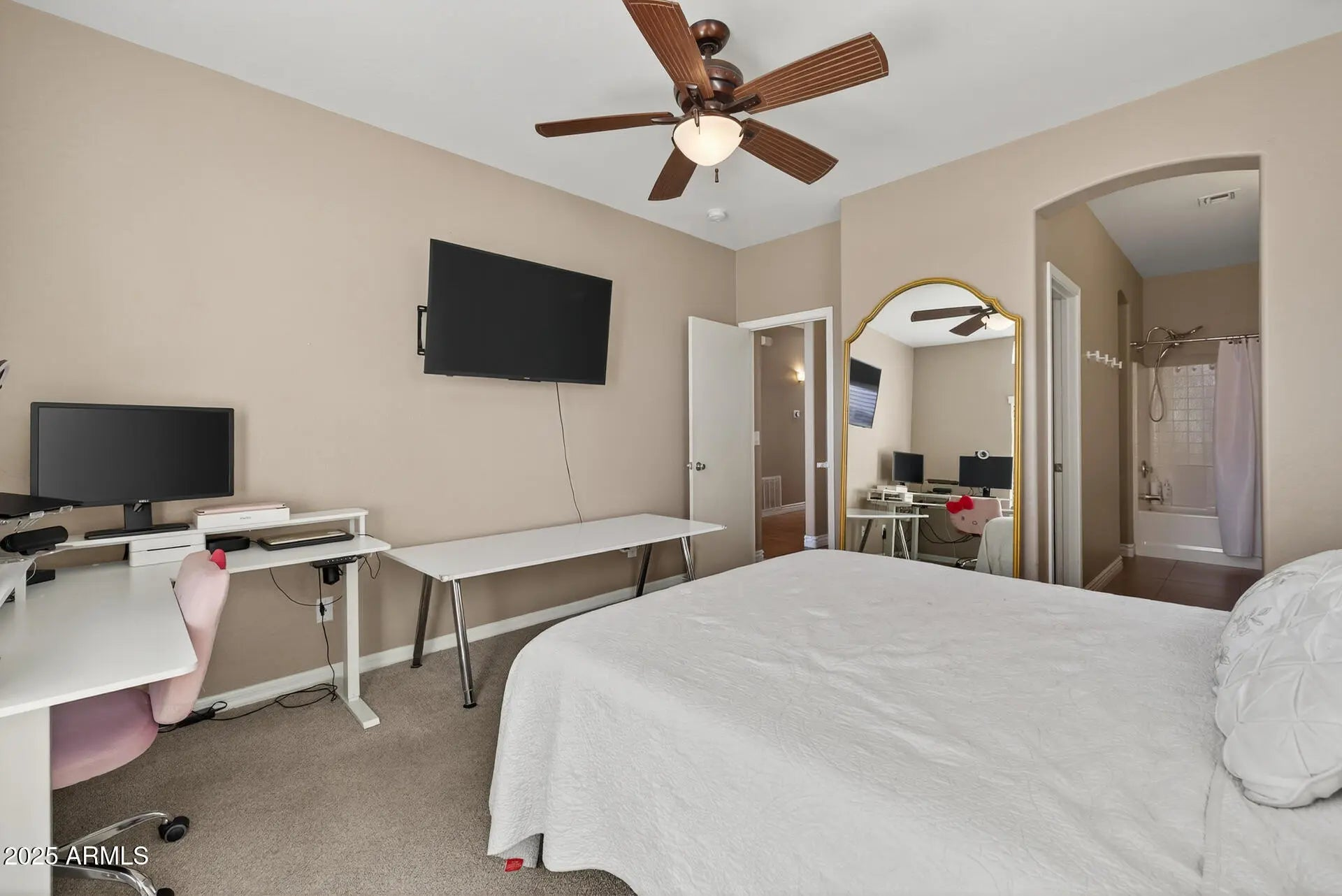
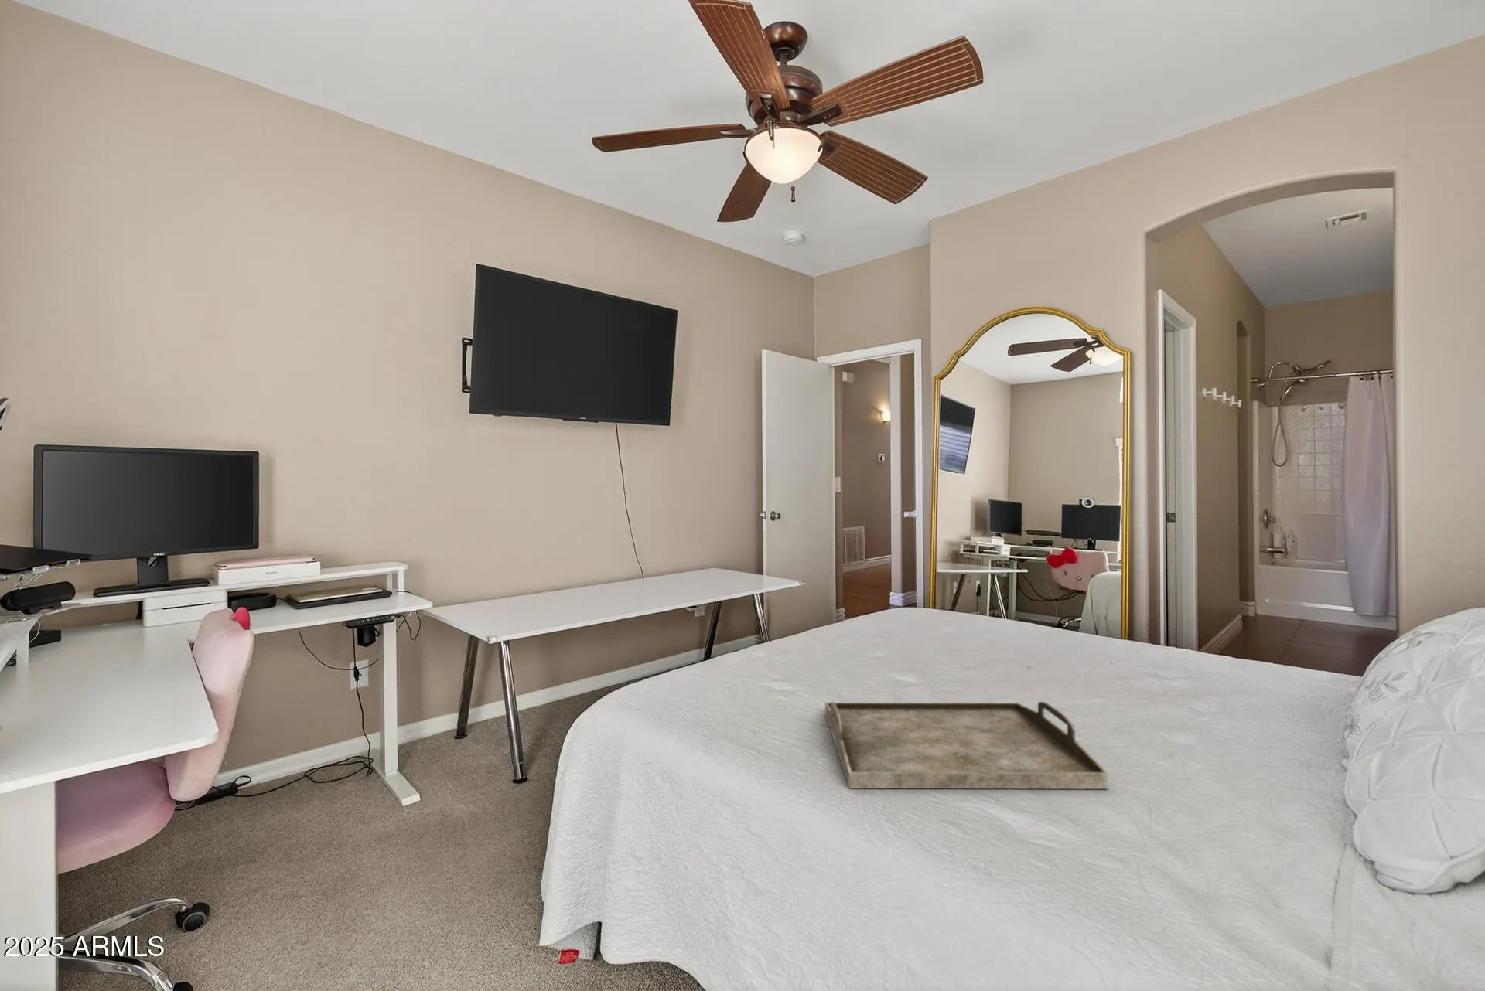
+ serving tray [824,701,1109,790]
